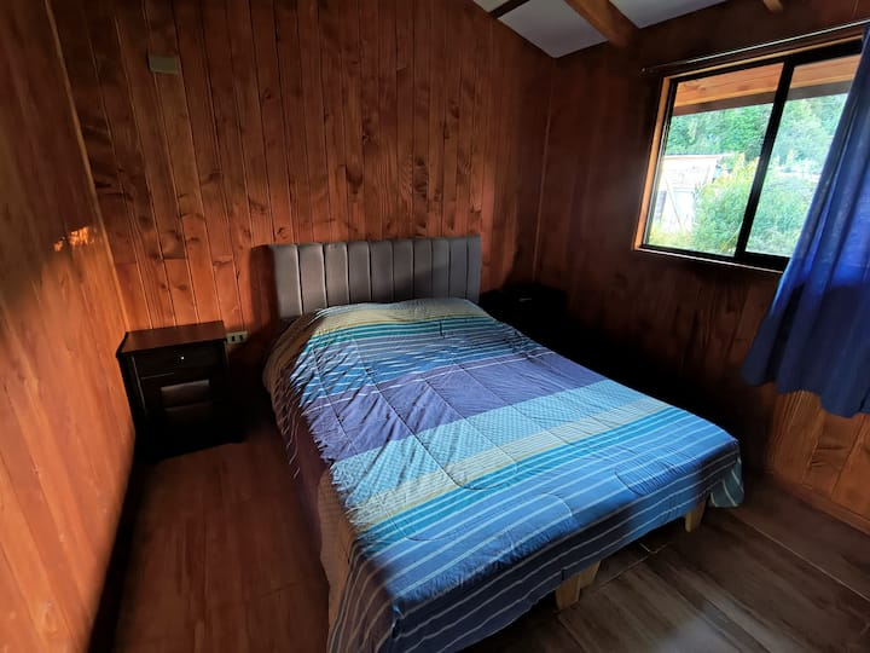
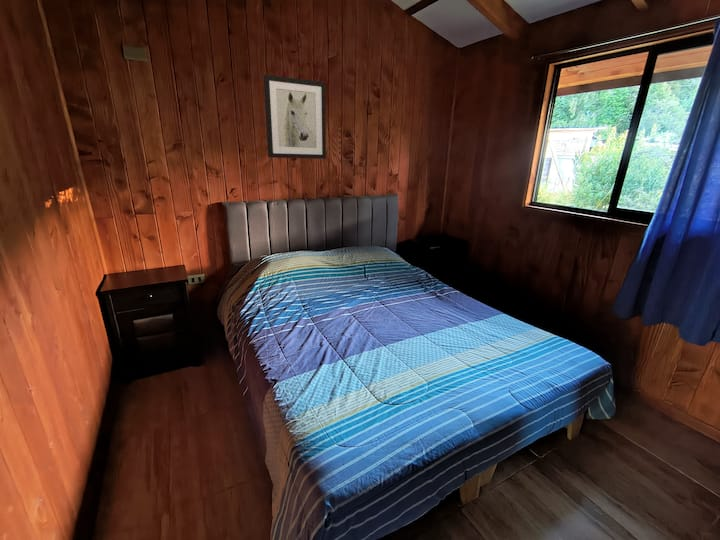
+ wall art [263,74,327,160]
